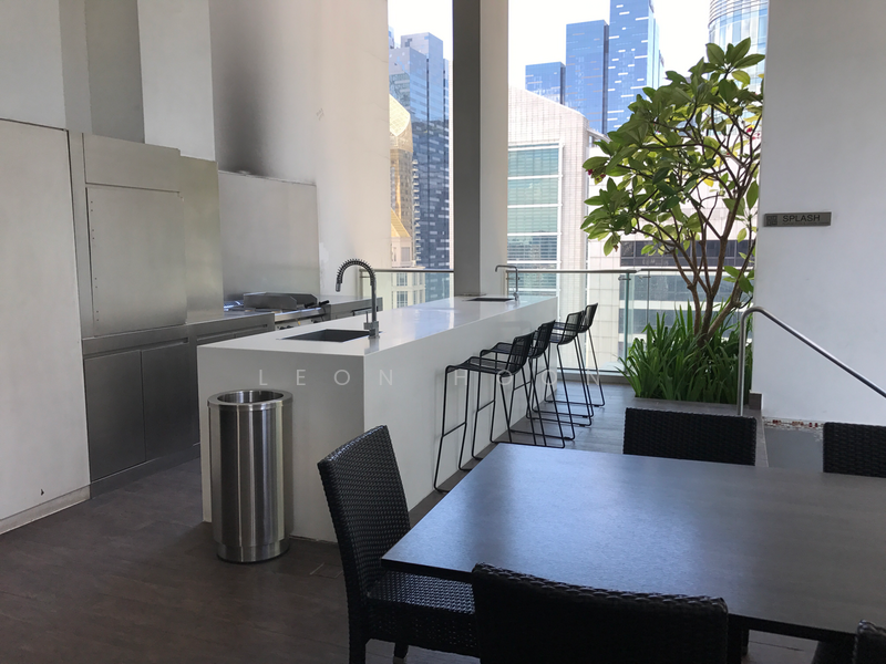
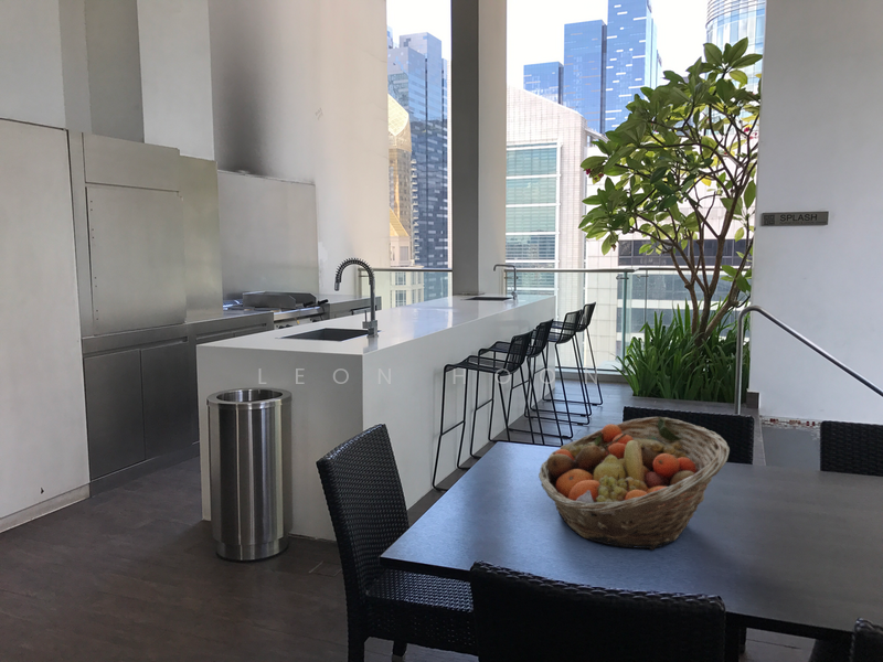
+ fruit basket [538,416,731,551]
